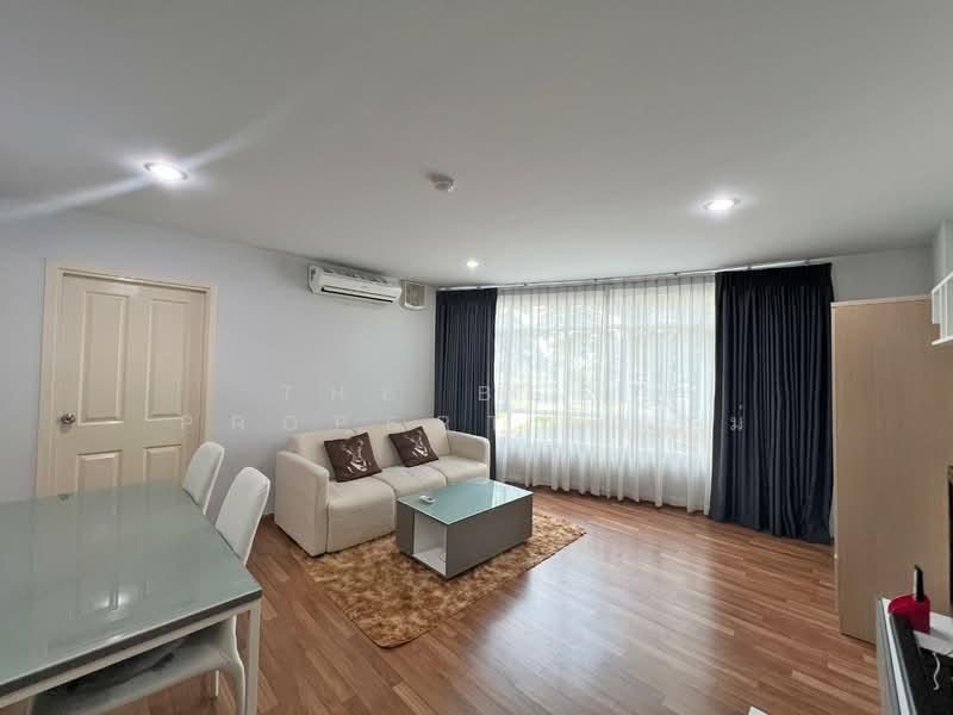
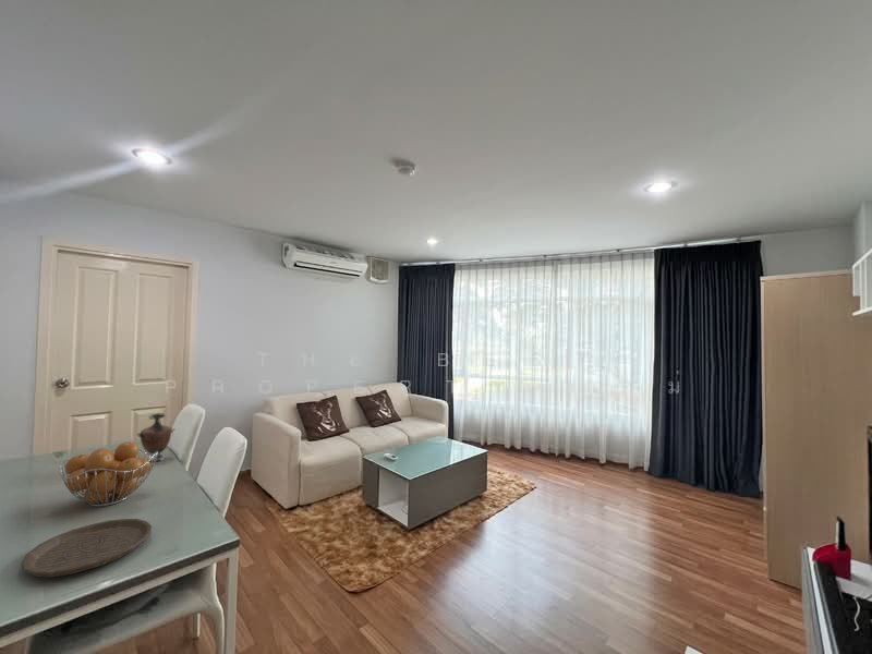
+ plate [20,518,153,578]
+ fruit basket [59,440,158,508]
+ vase [136,412,175,462]
